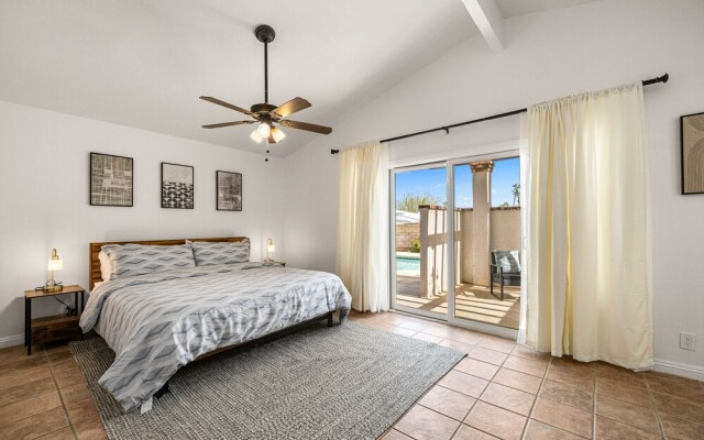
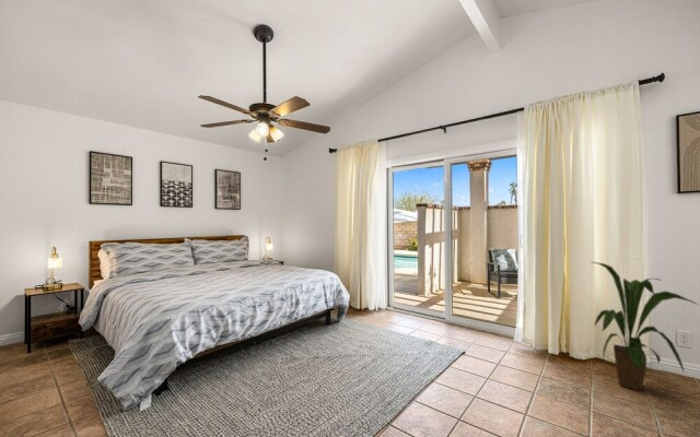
+ house plant [591,261,699,391]
